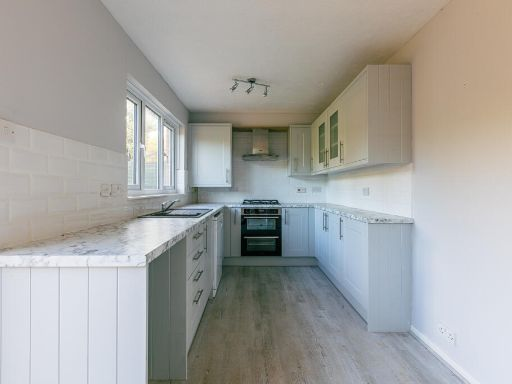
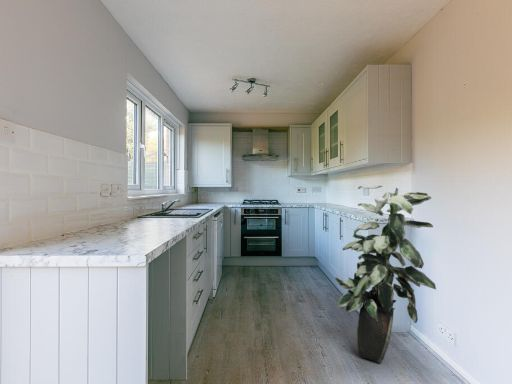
+ indoor plant [334,183,437,364]
